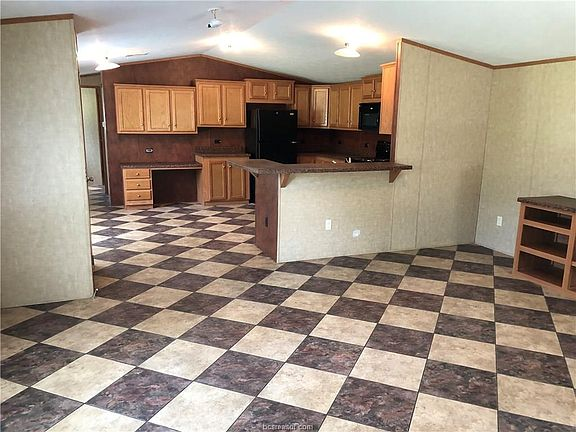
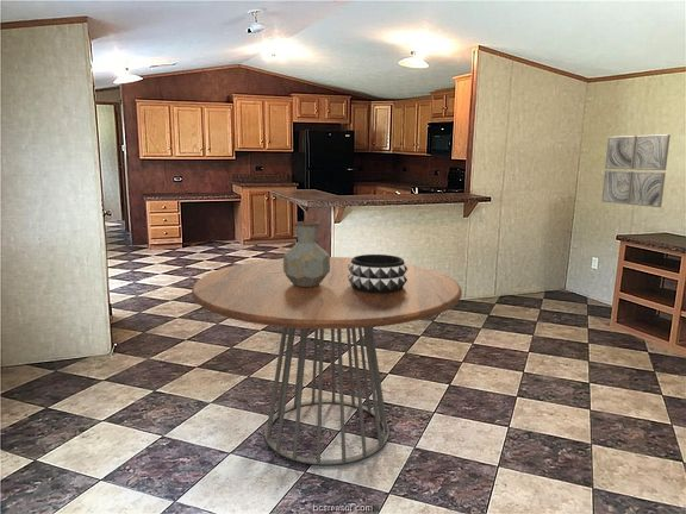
+ wall art [600,133,672,208]
+ dining table [191,256,463,466]
+ vase [282,220,331,287]
+ decorative bowl [348,253,407,293]
